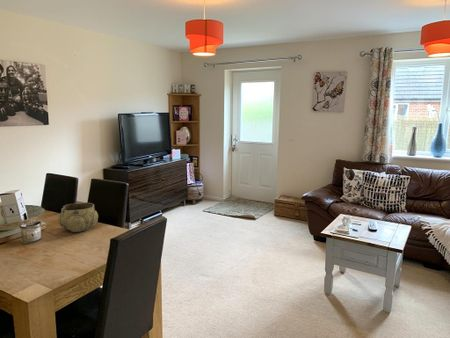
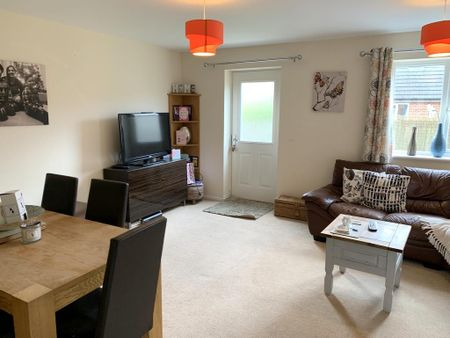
- decorative bowl [57,202,99,233]
